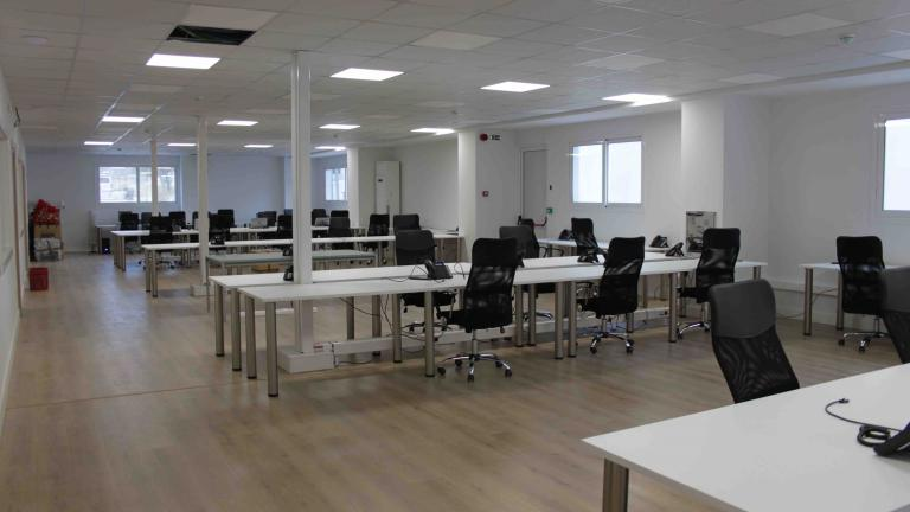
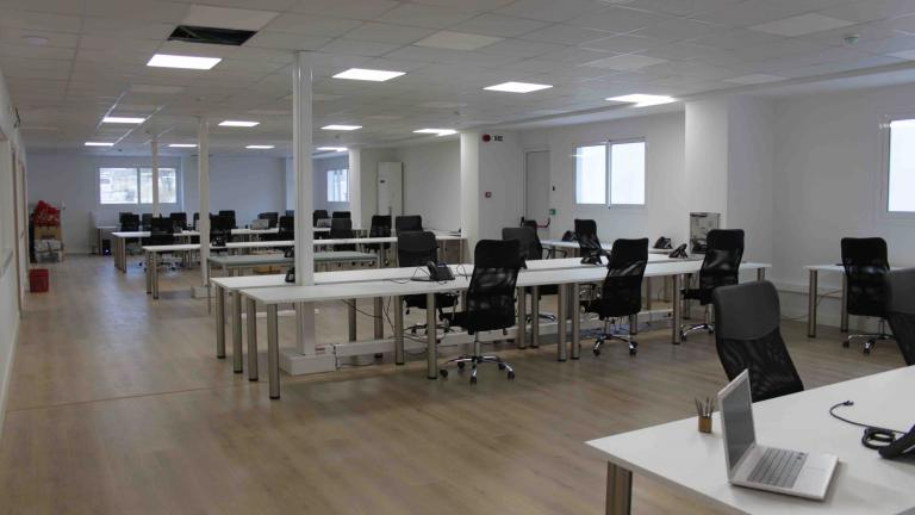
+ pencil box [693,396,715,433]
+ laptop [716,368,840,502]
